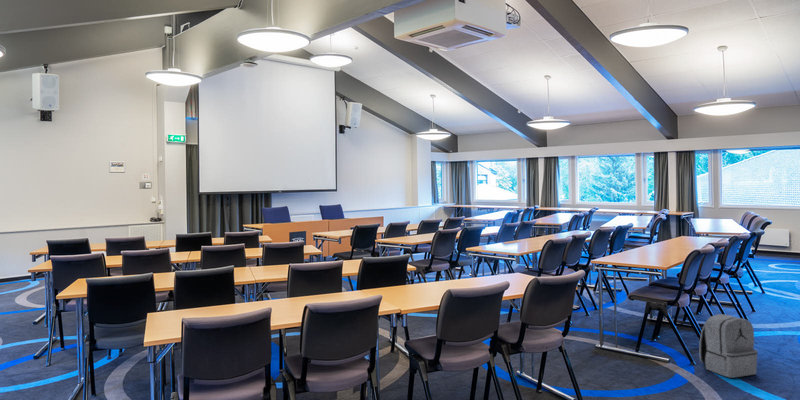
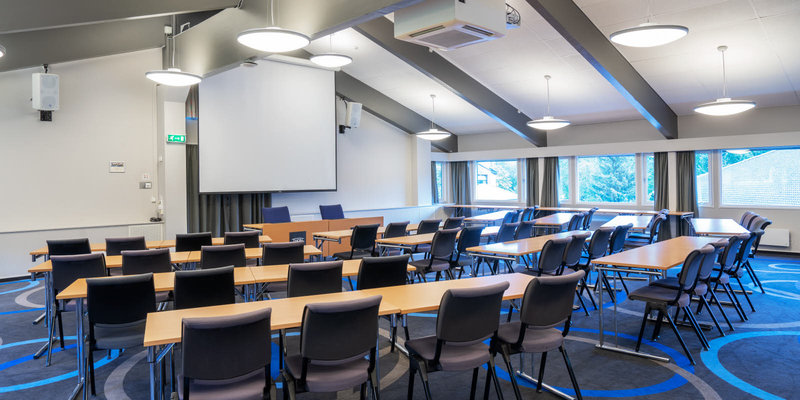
- backpack [698,313,759,379]
